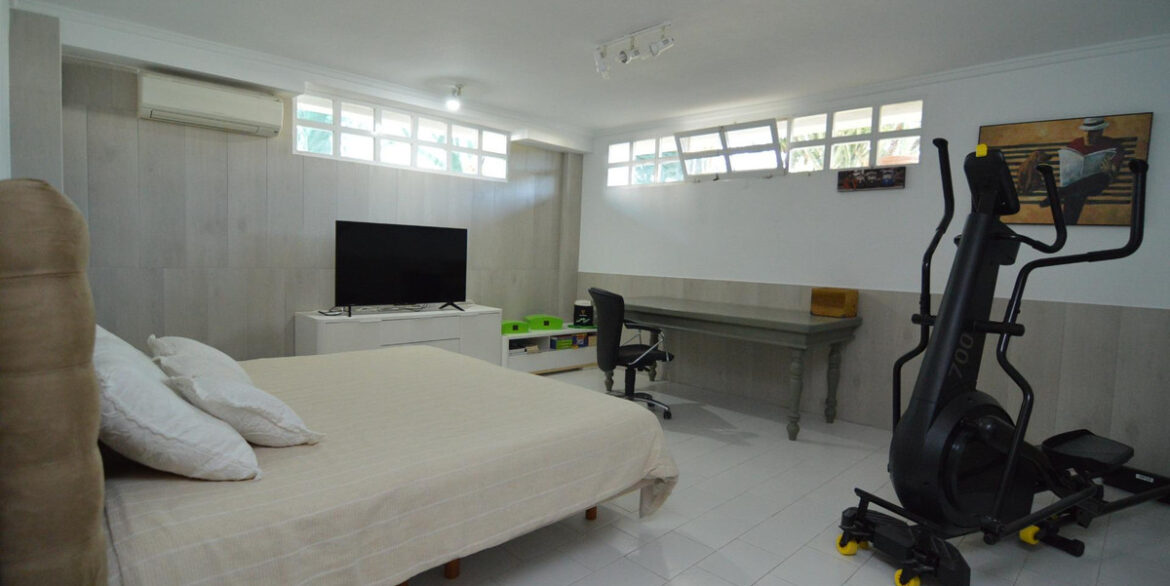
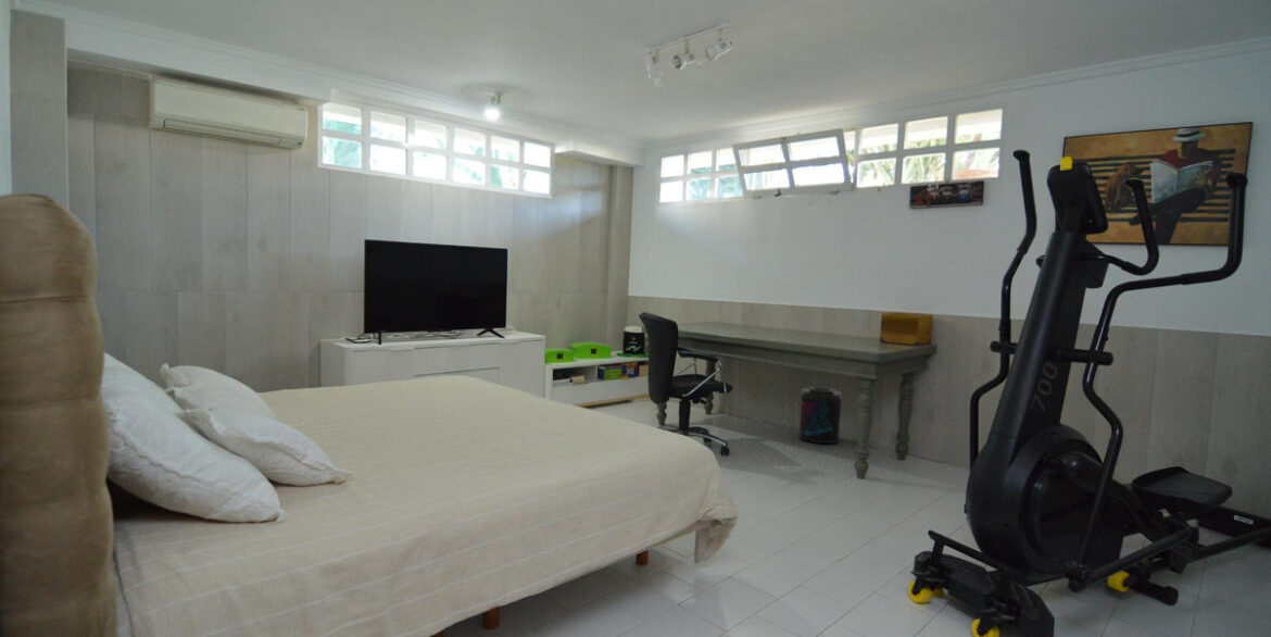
+ supplement container [798,386,843,445]
